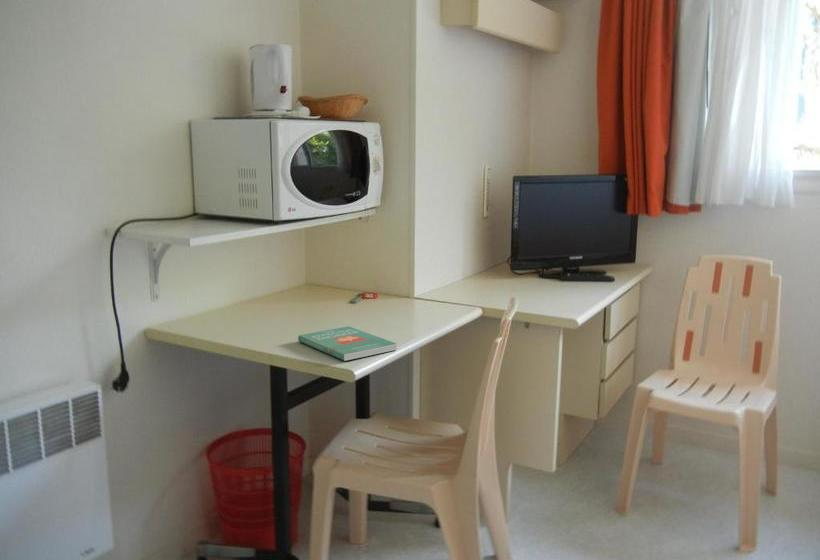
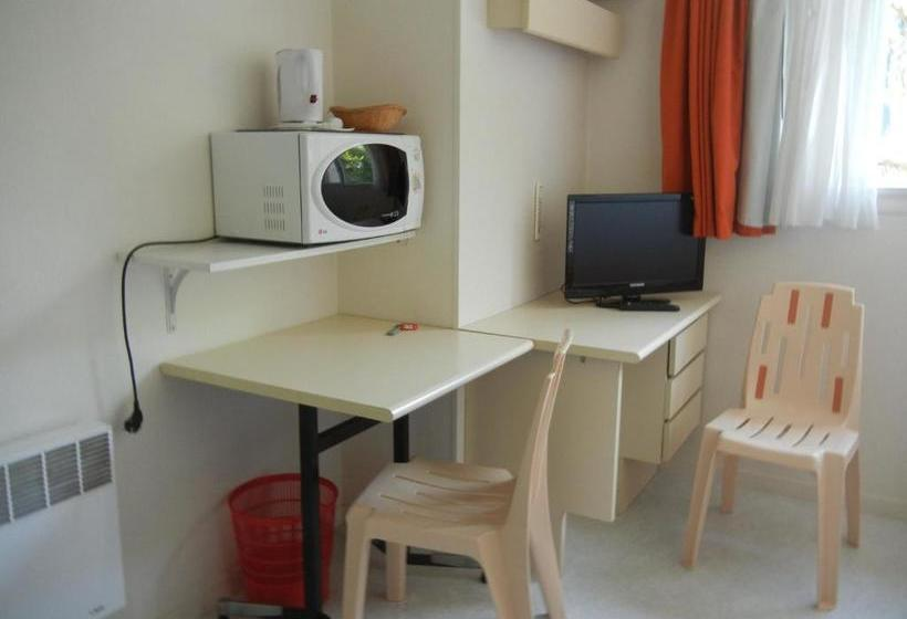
- book [297,325,398,362]
